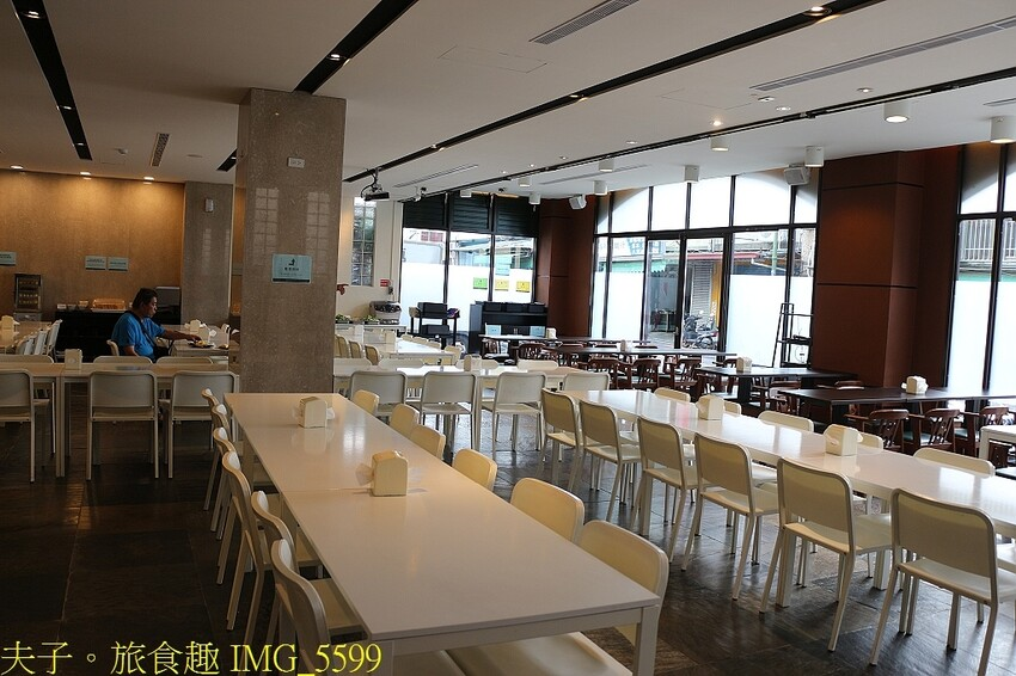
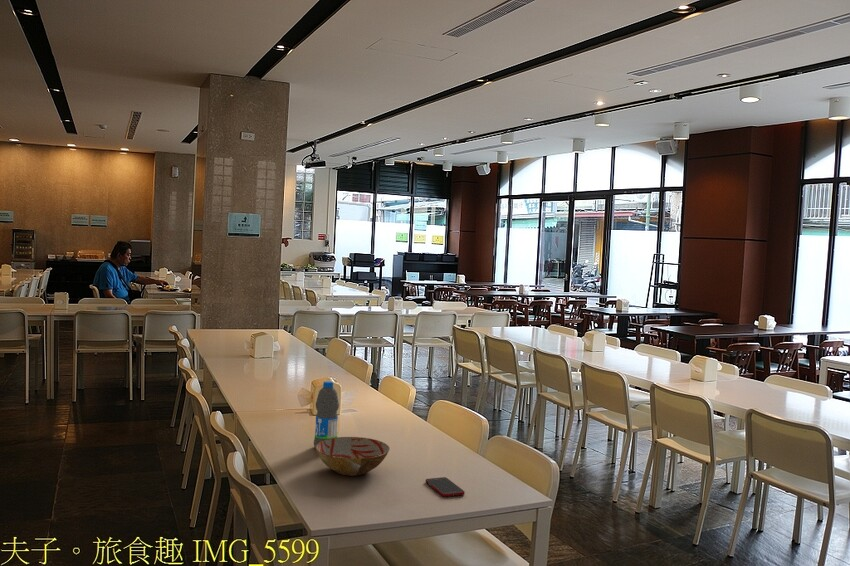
+ water bottle [313,380,340,447]
+ cell phone [425,476,466,498]
+ bowl [314,436,391,477]
